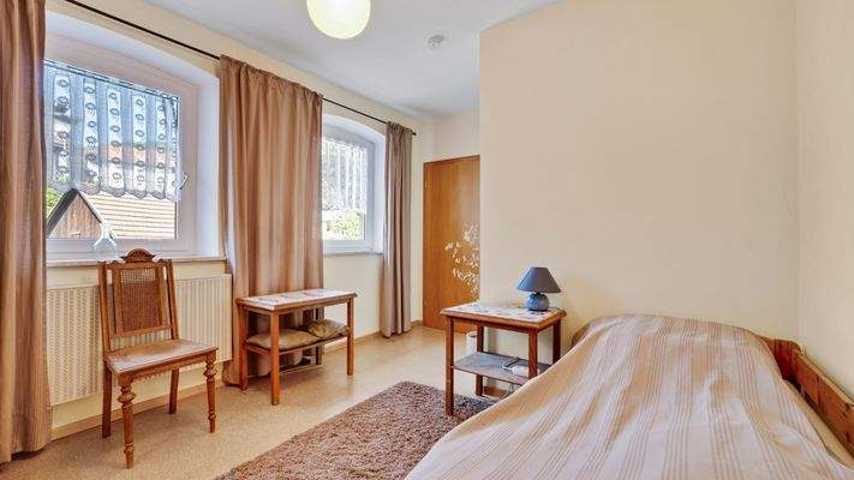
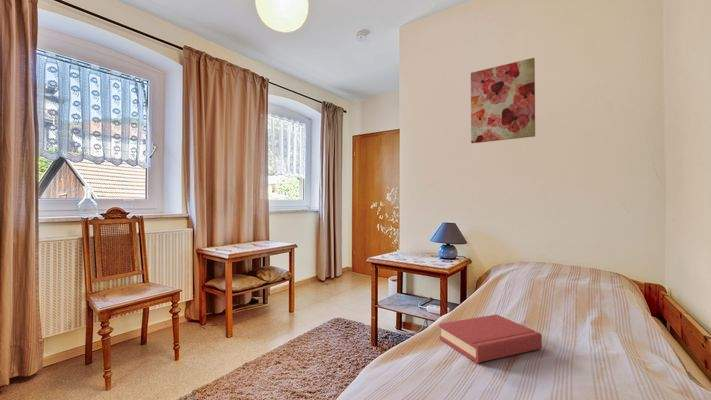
+ hardback book [438,313,543,364]
+ wall art [470,57,536,144]
